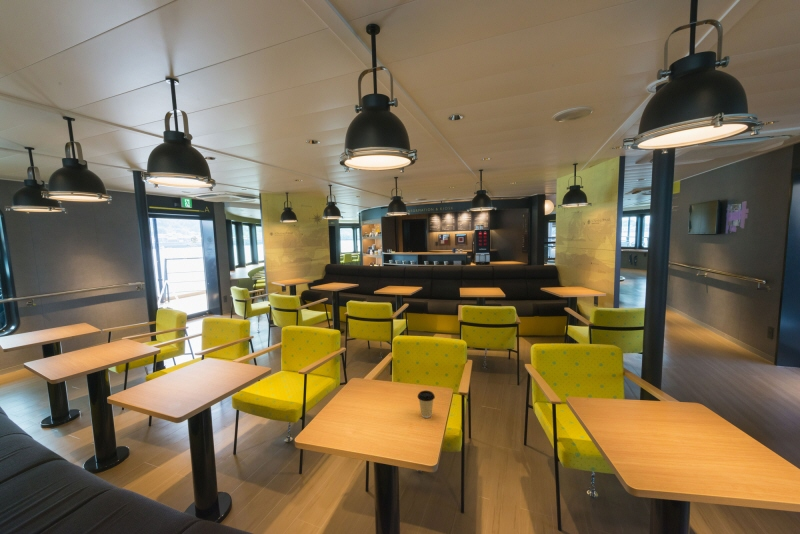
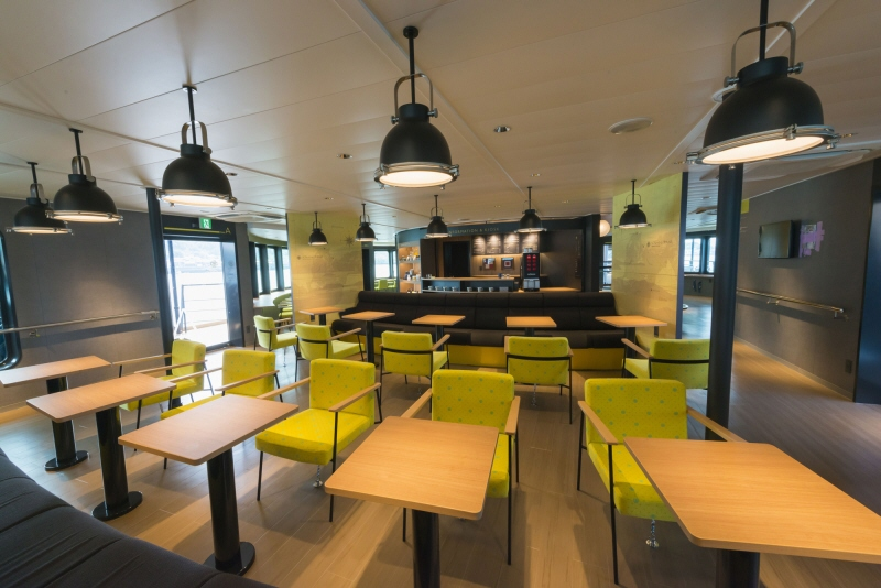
- coffee cup [417,390,436,419]
